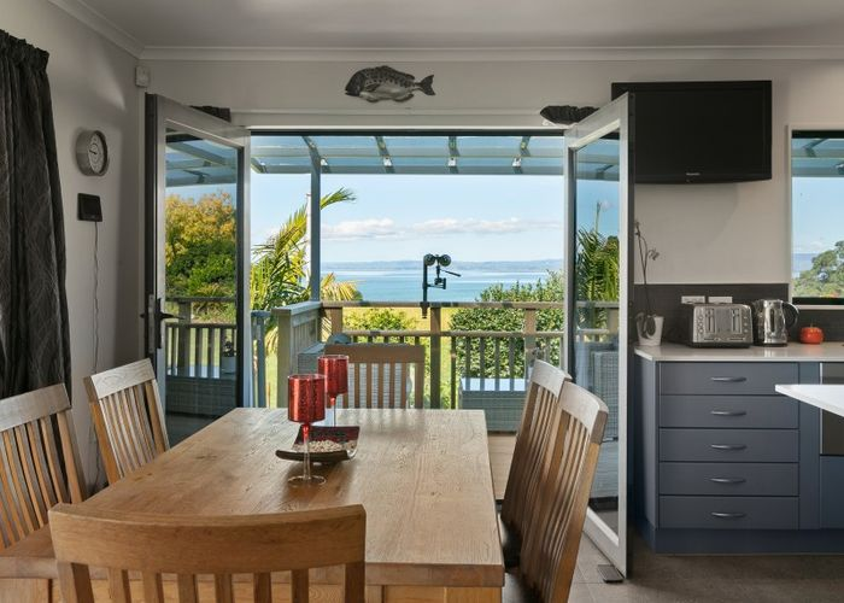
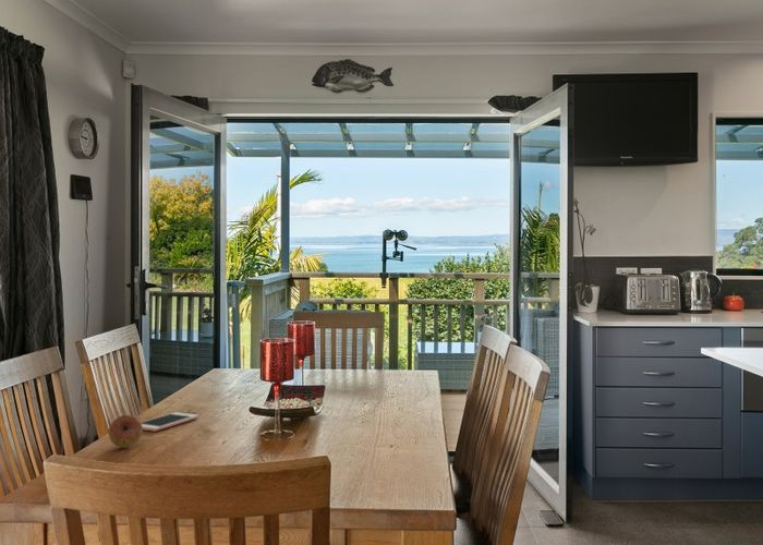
+ cell phone [141,411,199,433]
+ fruit [108,414,144,448]
